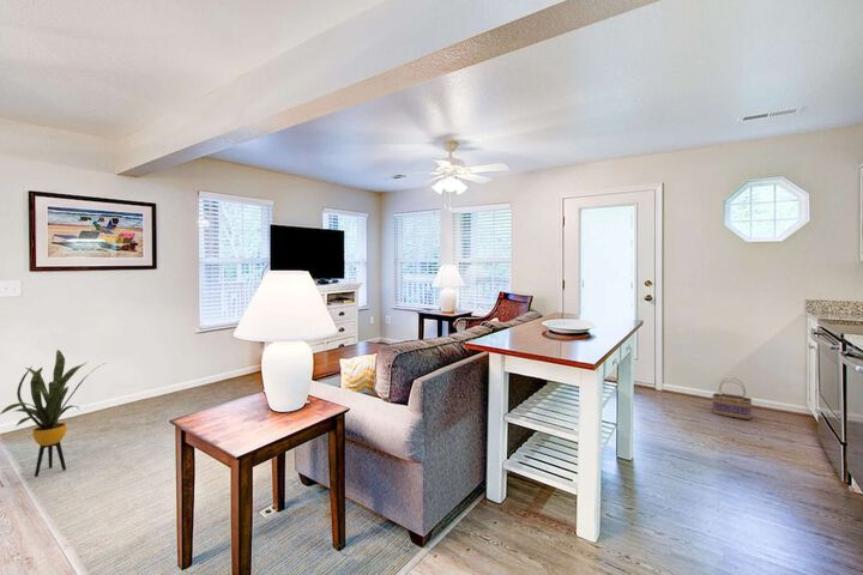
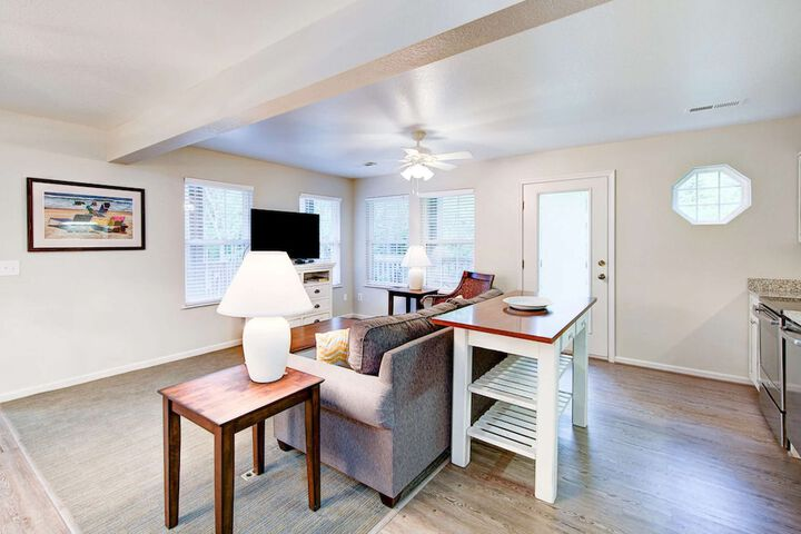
- basket [711,377,753,420]
- house plant [0,349,107,478]
